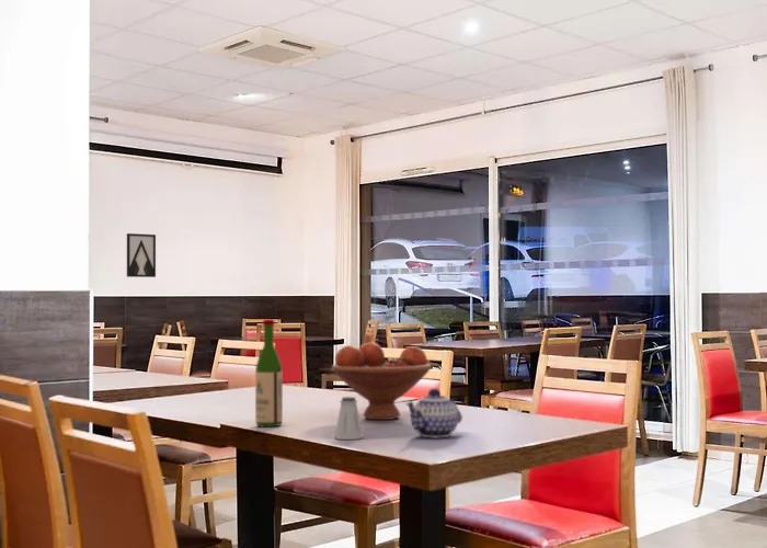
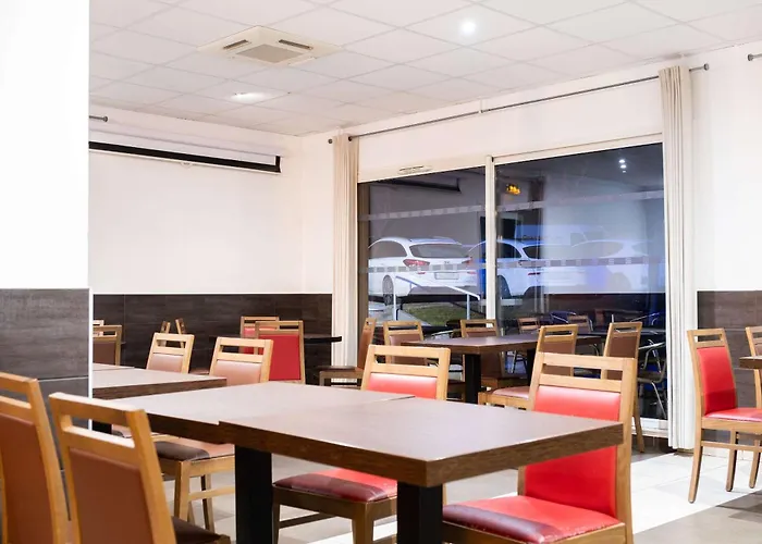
- teapot [404,387,463,438]
- fruit bowl [330,341,433,421]
- wall art [126,232,157,278]
- saltshaker [334,396,364,441]
- wine bottle [254,318,284,427]
